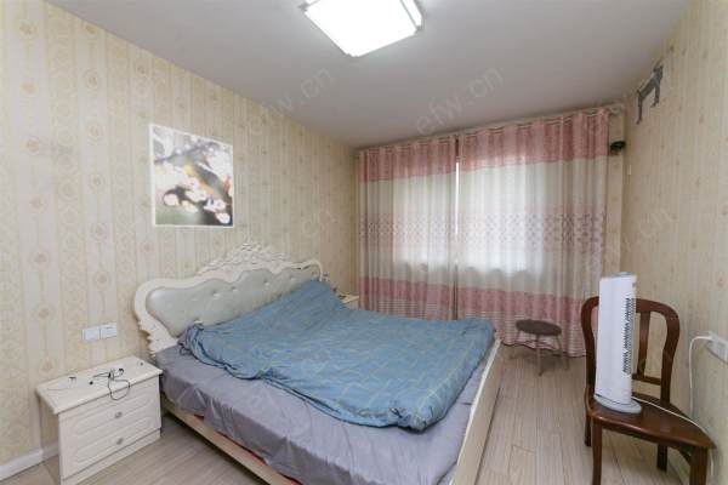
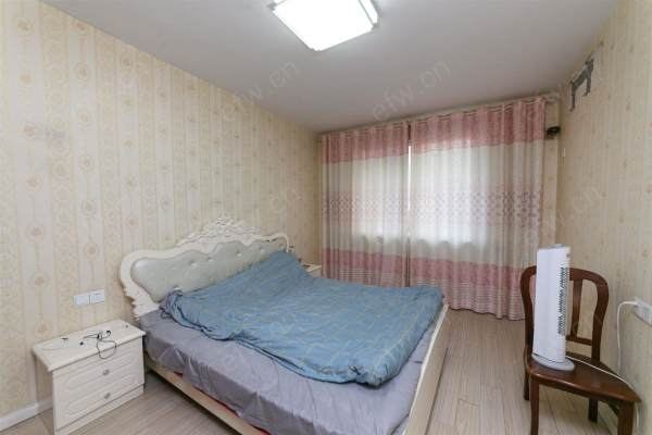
- stool [507,318,569,377]
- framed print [148,122,235,228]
